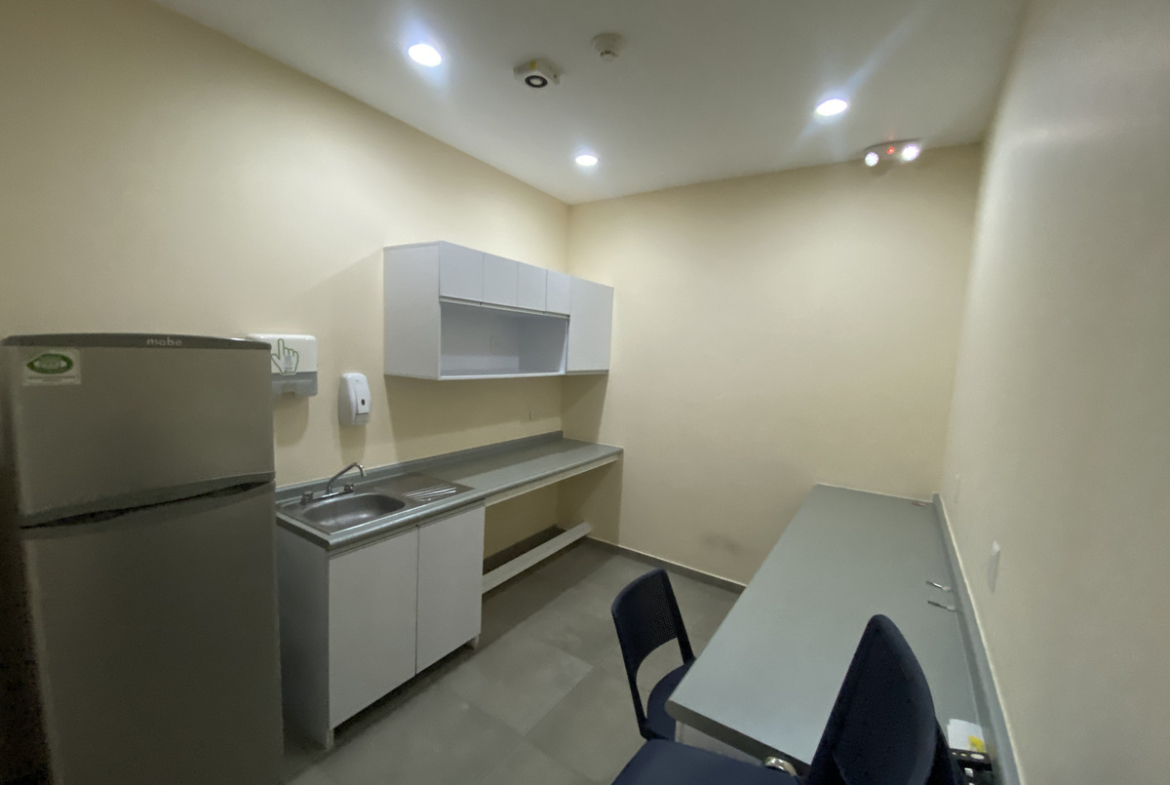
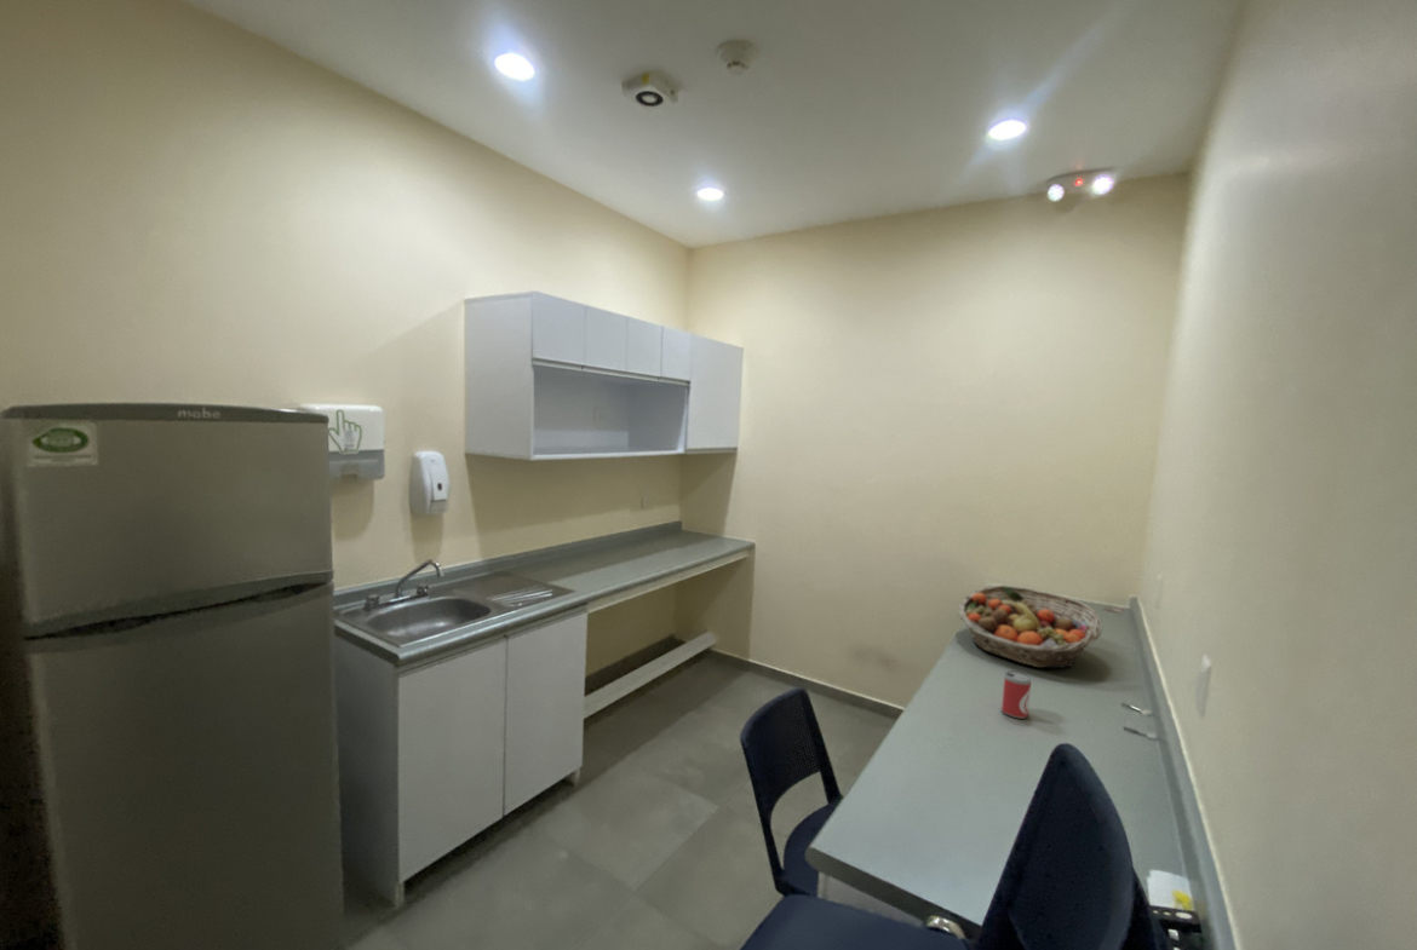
+ beer can [1000,669,1032,720]
+ fruit basket [957,585,1103,669]
